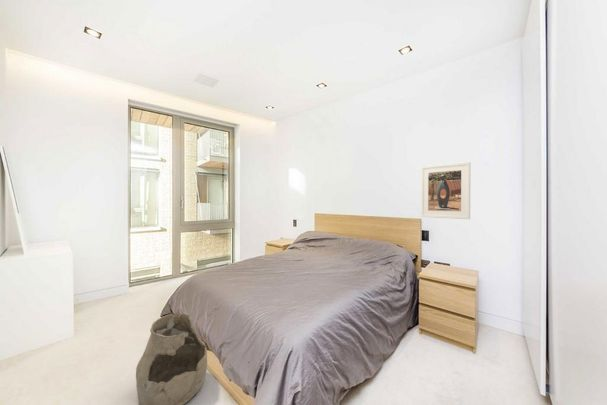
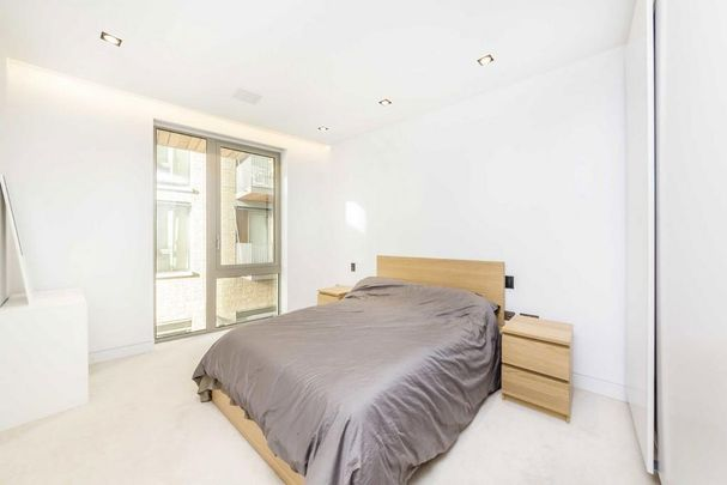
- bag [135,312,208,405]
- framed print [420,161,471,220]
